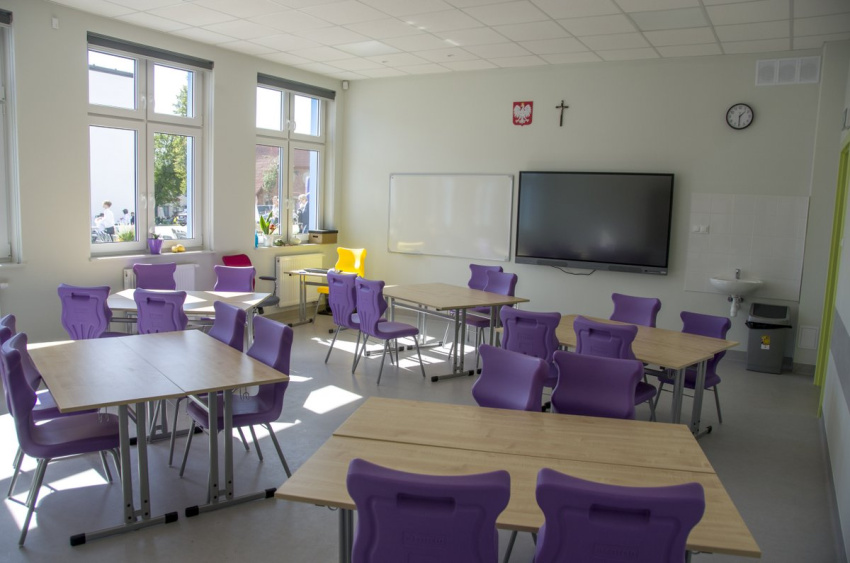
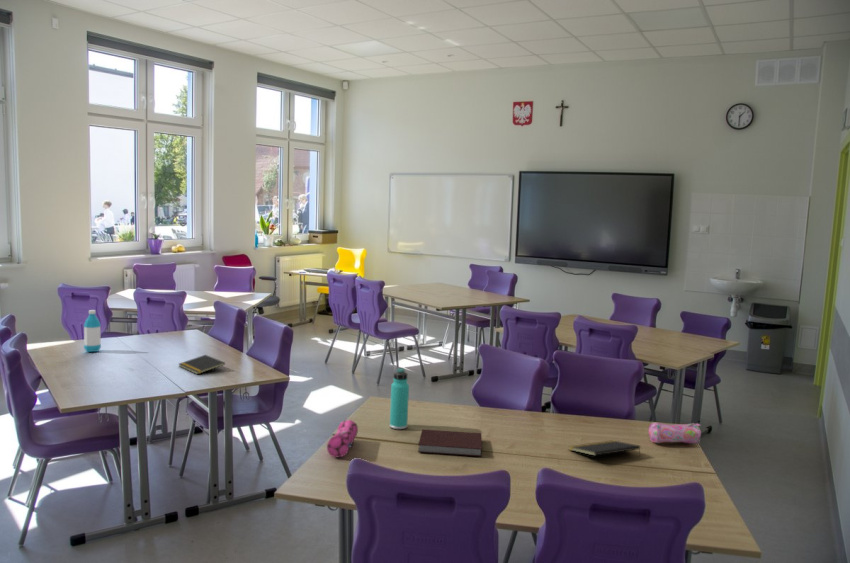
+ thermos bottle [389,367,410,430]
+ notebook [417,428,483,457]
+ pencil case [648,422,702,445]
+ pencil case [326,419,359,458]
+ notepad [178,354,226,375]
+ water bottle [83,309,102,353]
+ notepad [567,439,641,457]
